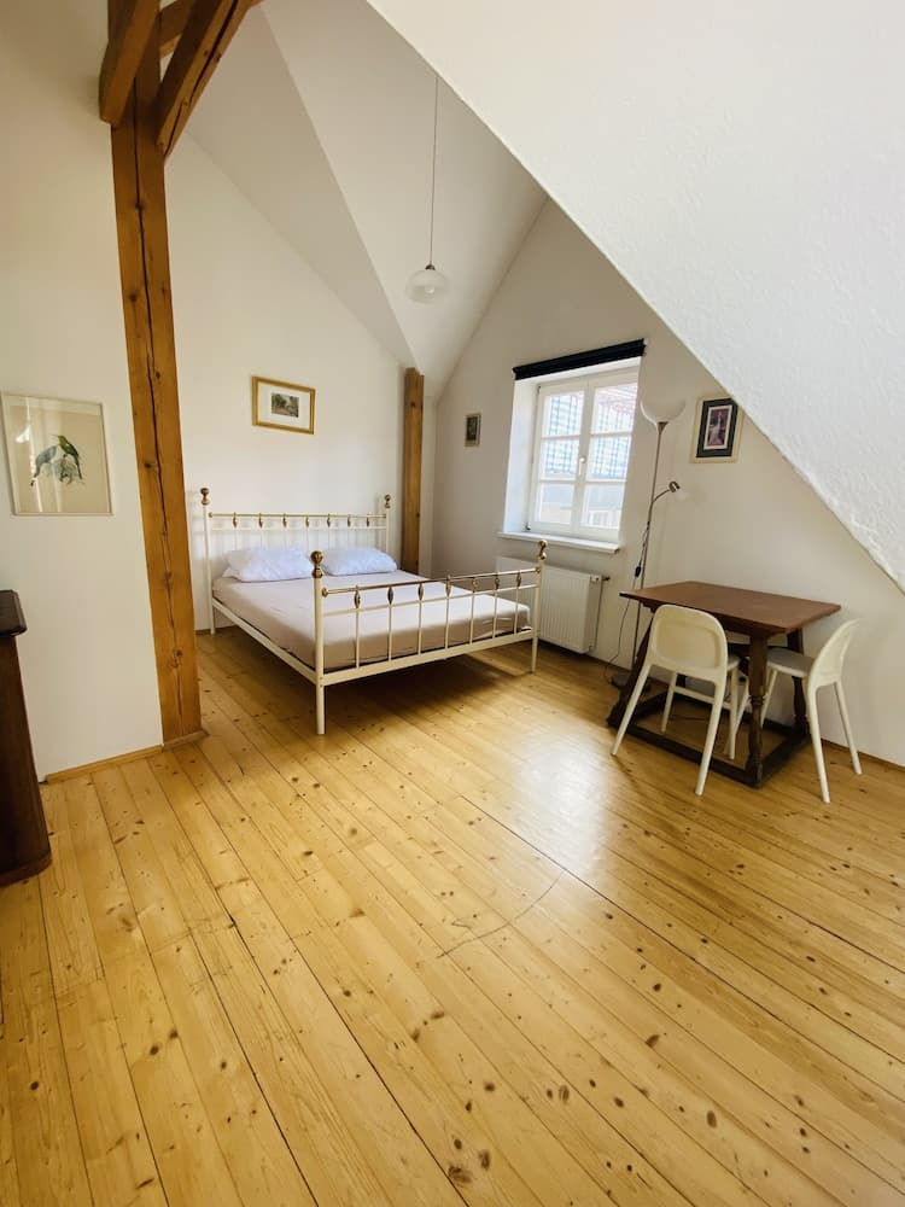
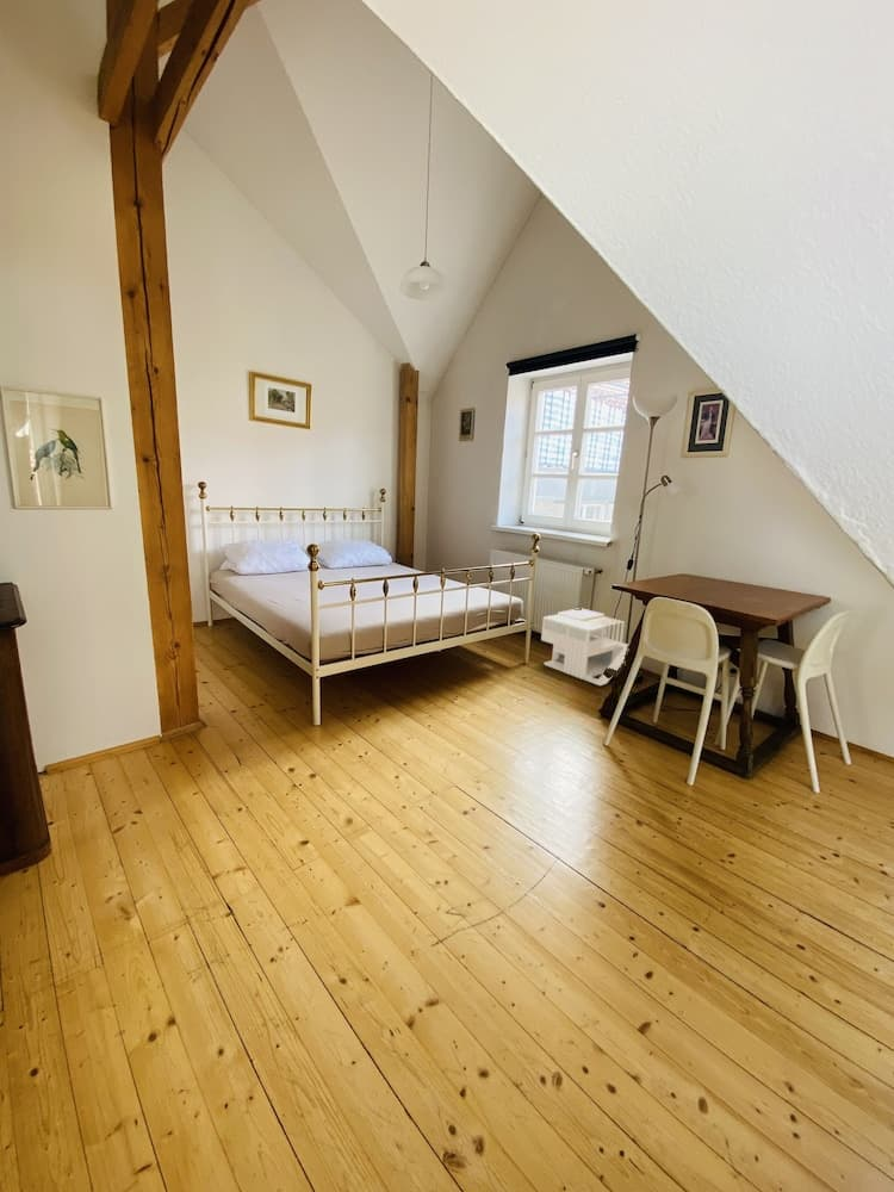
+ architectural model [540,608,629,687]
